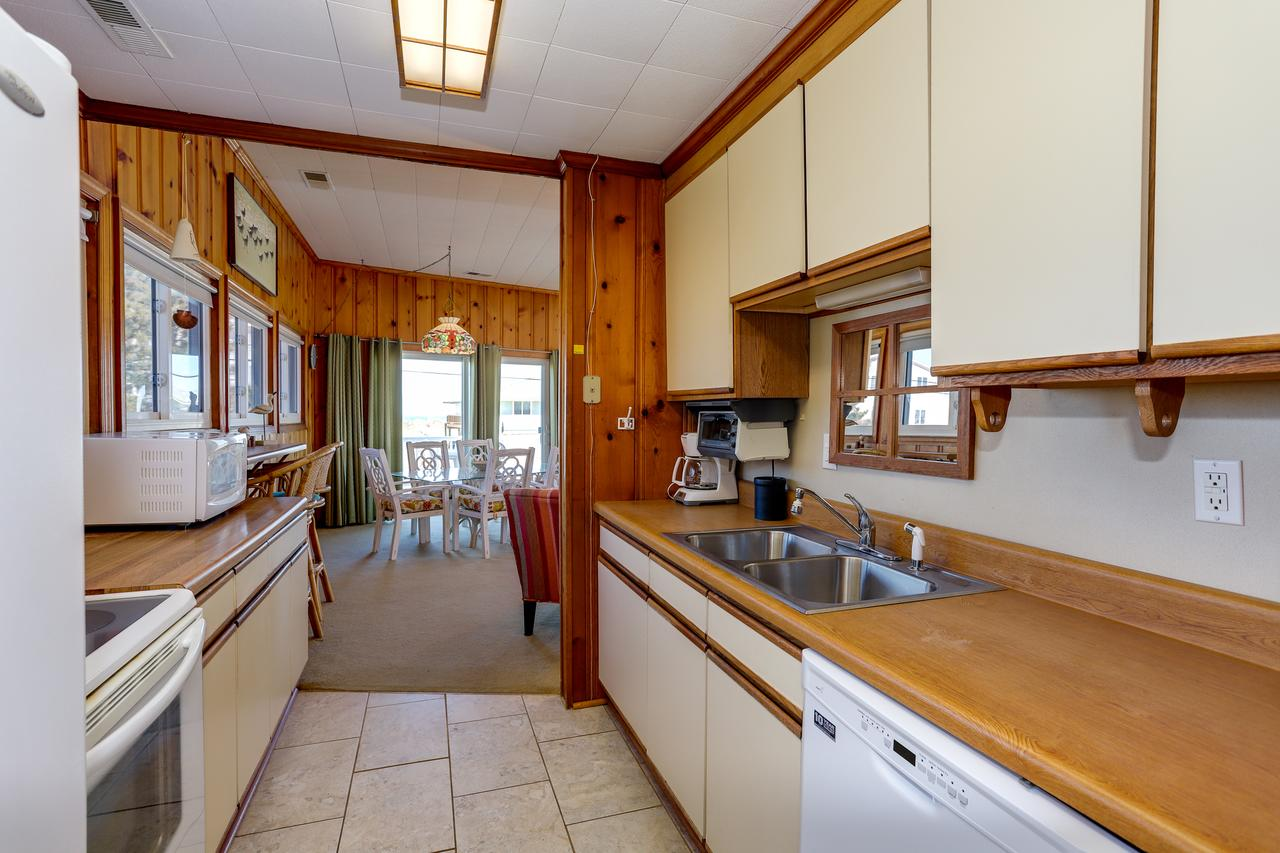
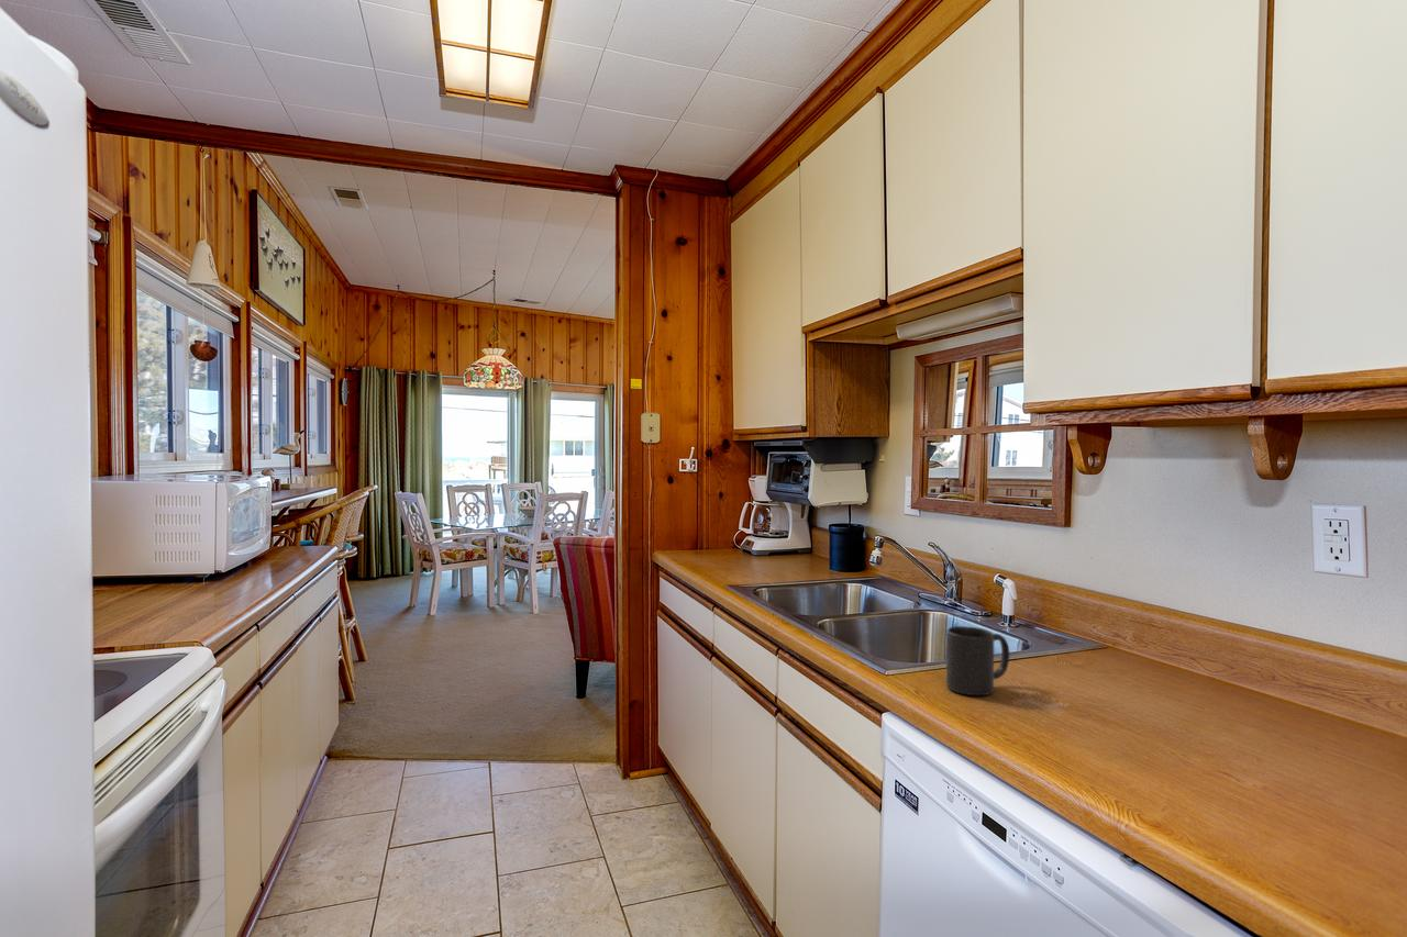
+ mug [945,625,1010,696]
